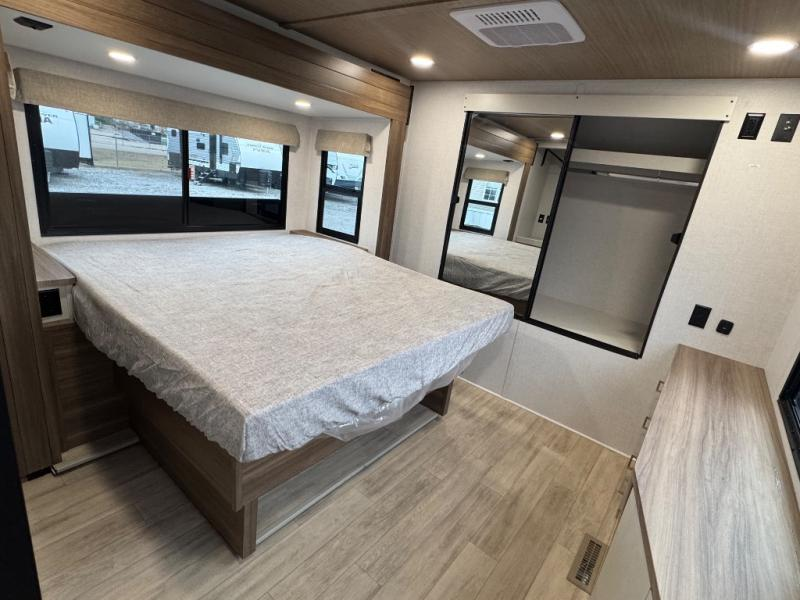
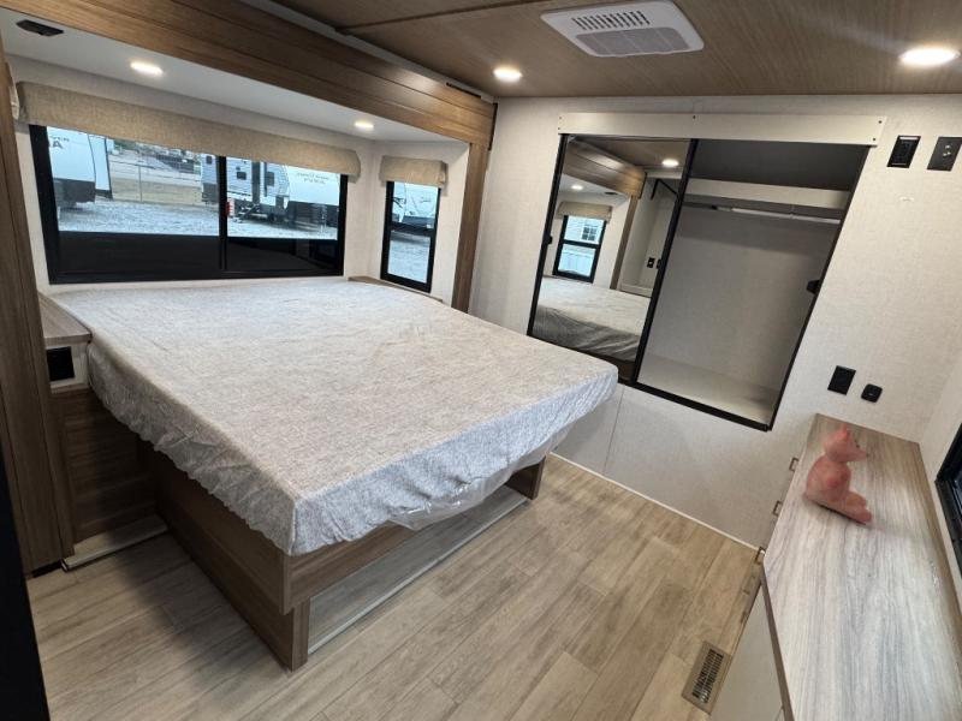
+ teddy bear [804,421,874,525]
